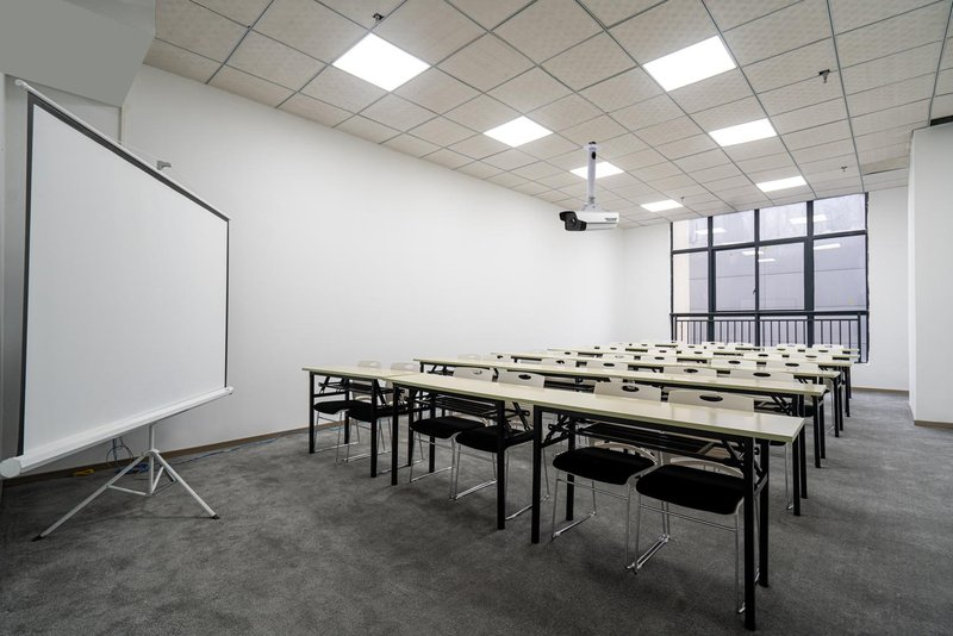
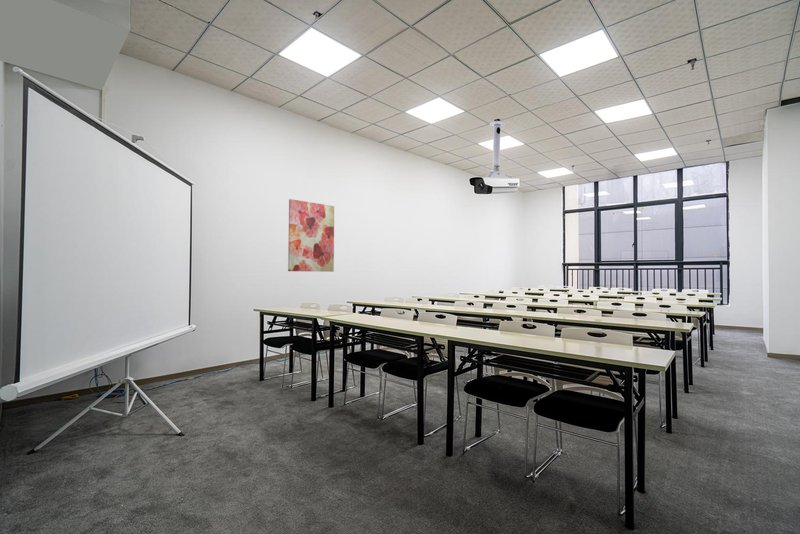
+ wall art [287,198,335,273]
